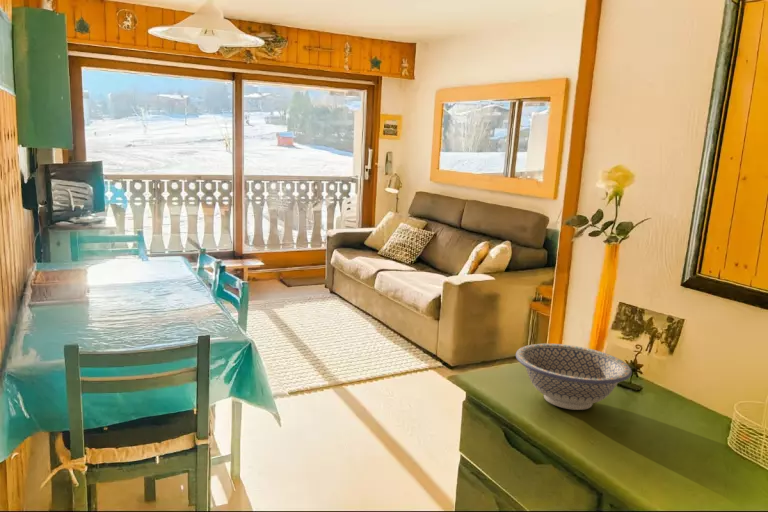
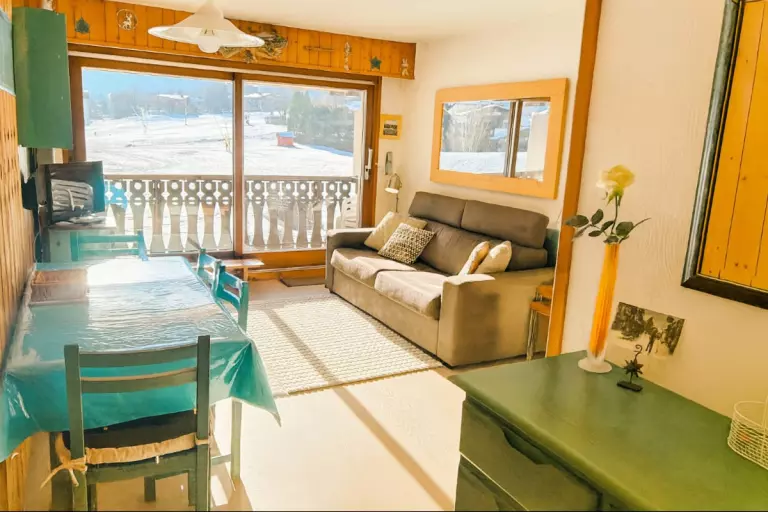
- bowl [515,343,633,411]
